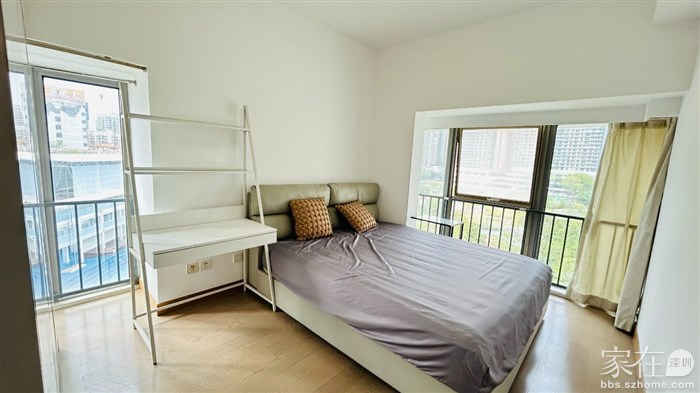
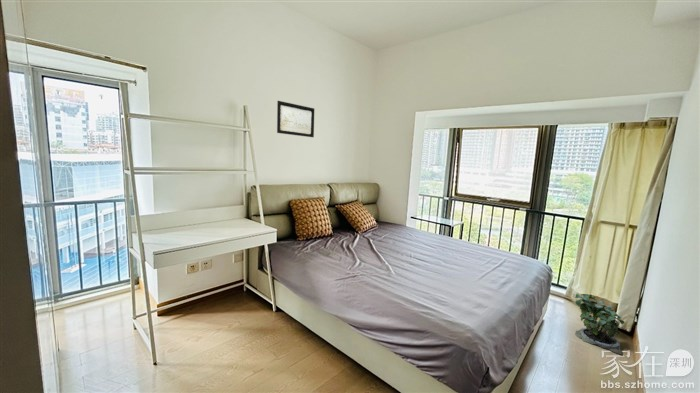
+ wall art [276,100,315,138]
+ potted plant [574,293,626,356]
